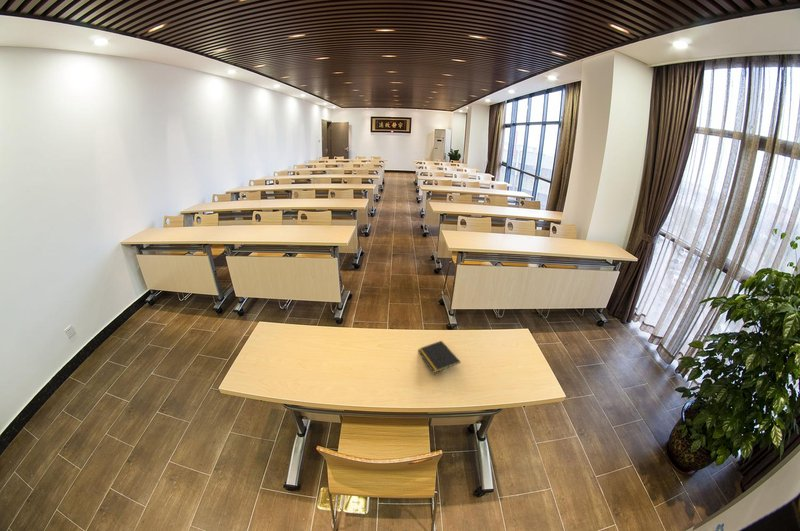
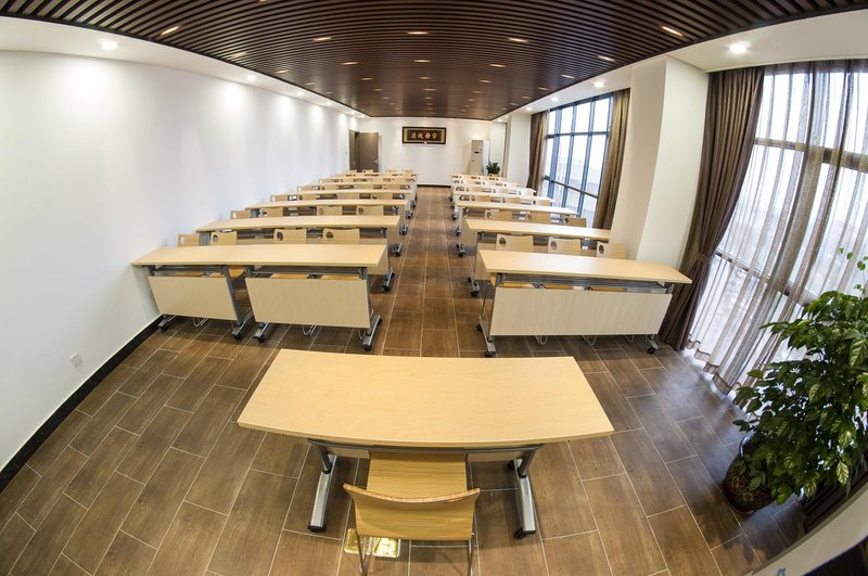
- notepad [417,340,461,374]
